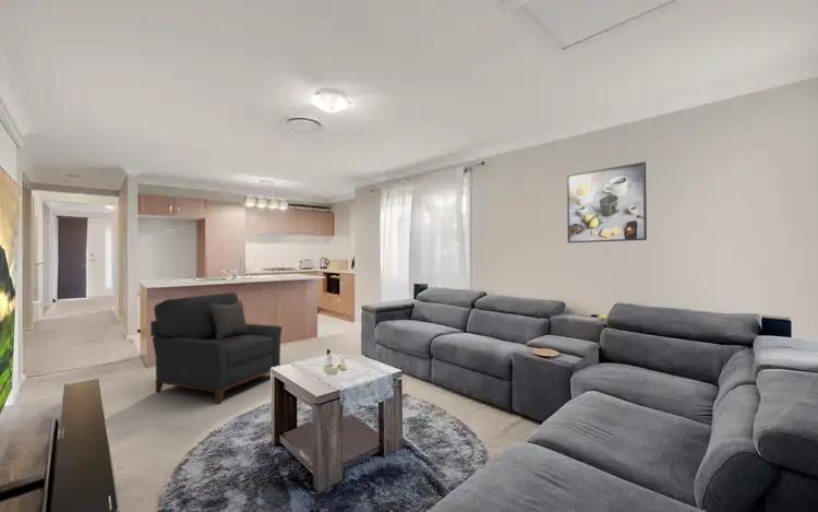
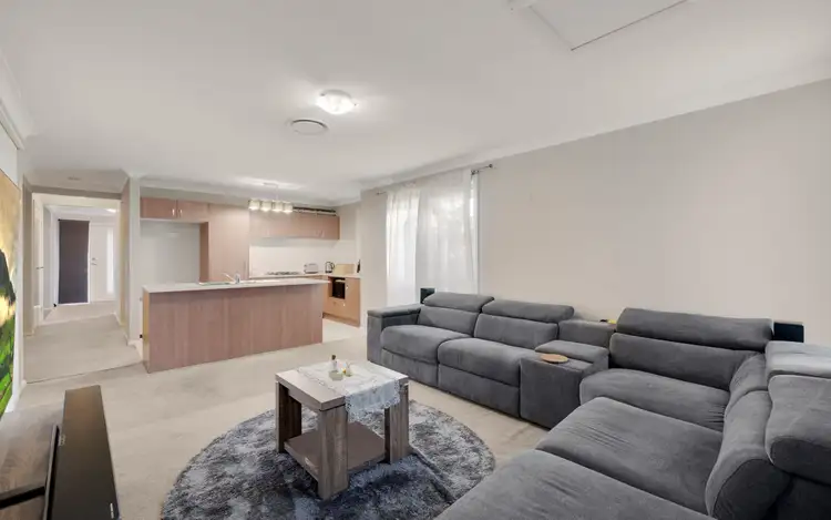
- armchair [149,291,282,404]
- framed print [566,160,648,243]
